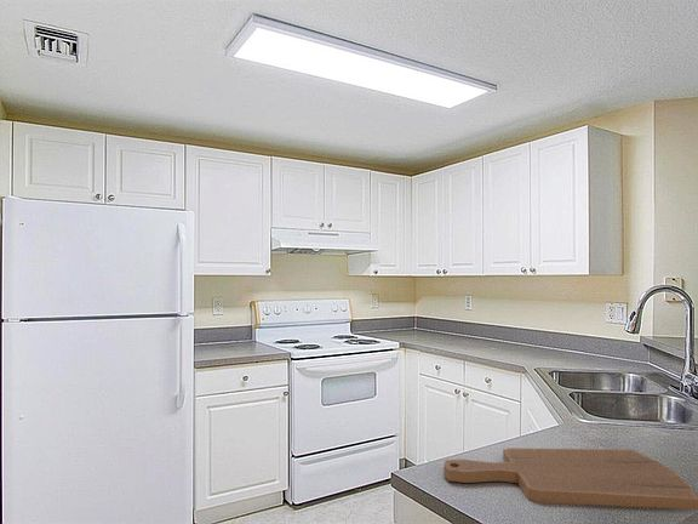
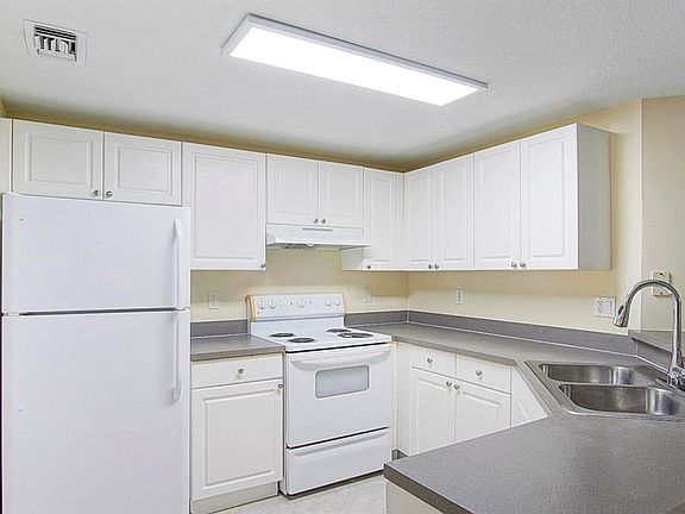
- cutting board [442,448,698,511]
